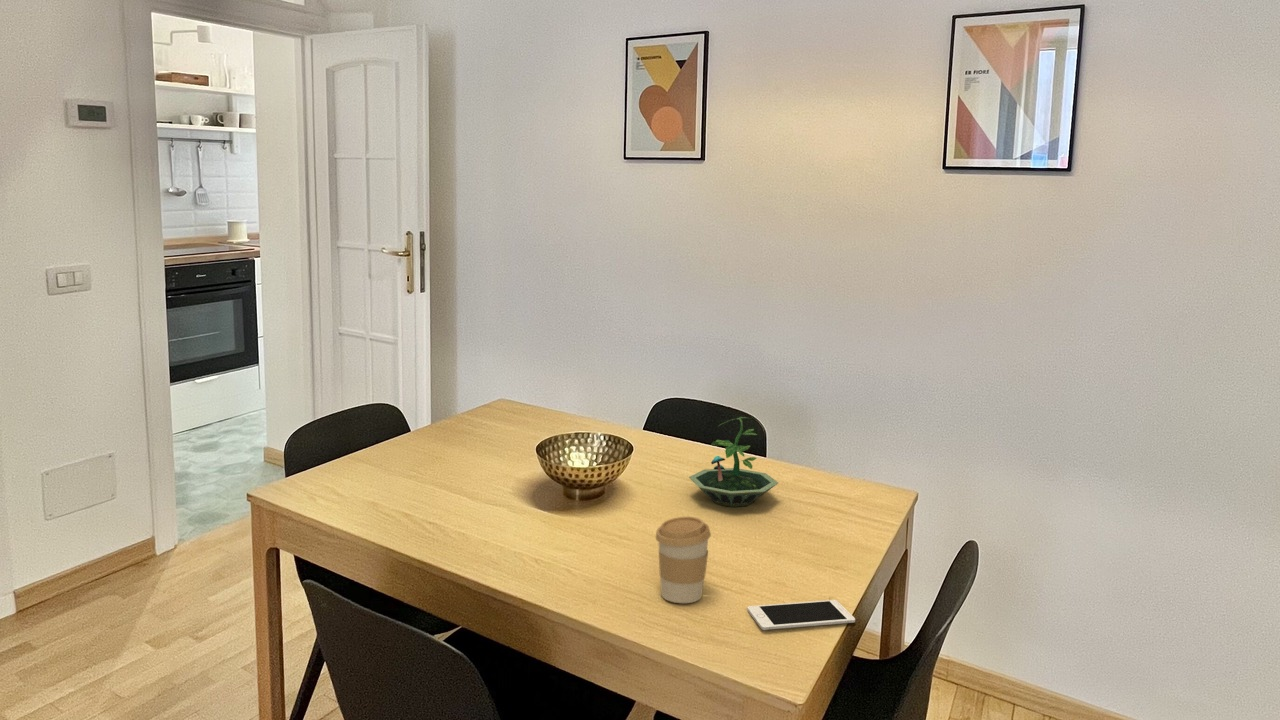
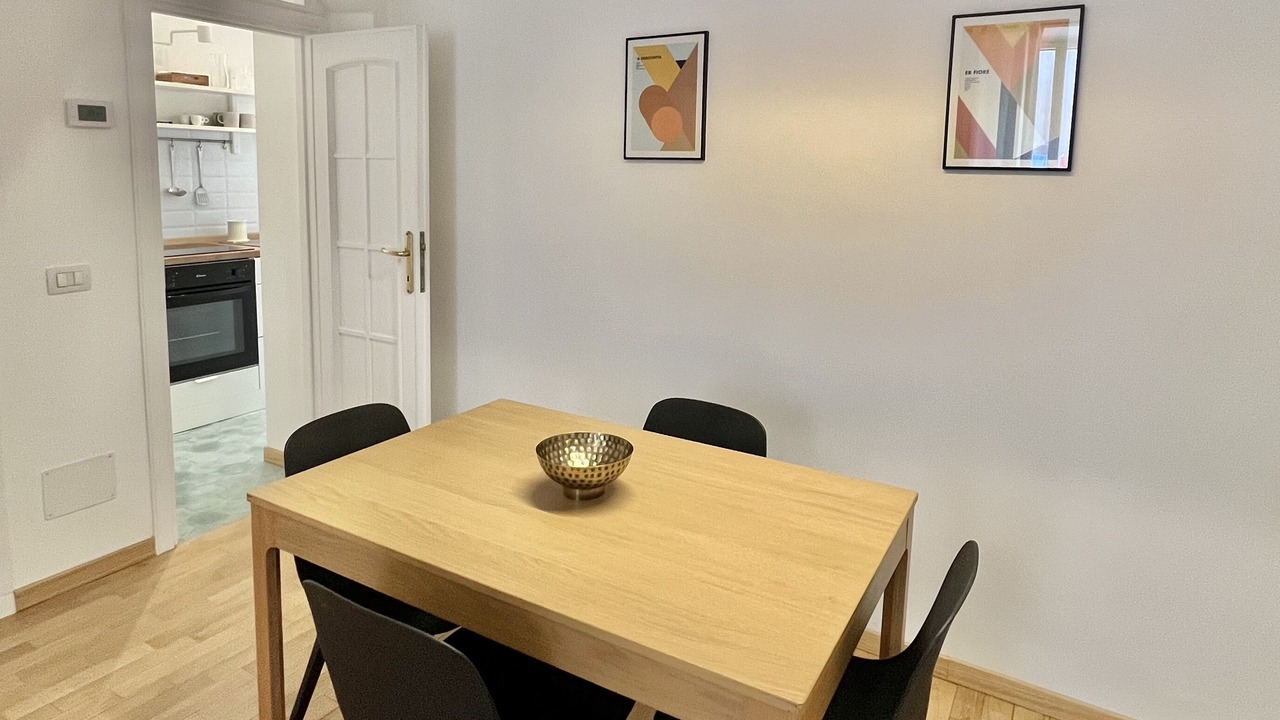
- coffee cup [655,516,712,604]
- terrarium [688,416,779,508]
- cell phone [746,599,856,631]
